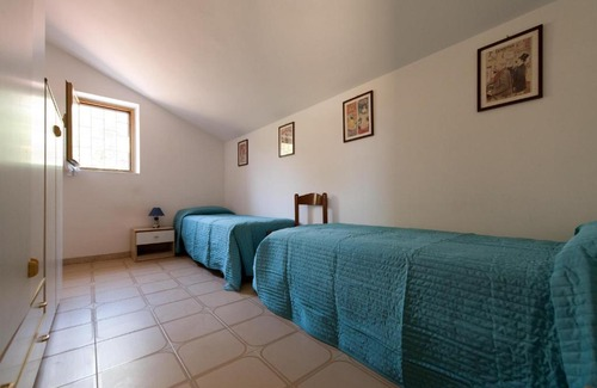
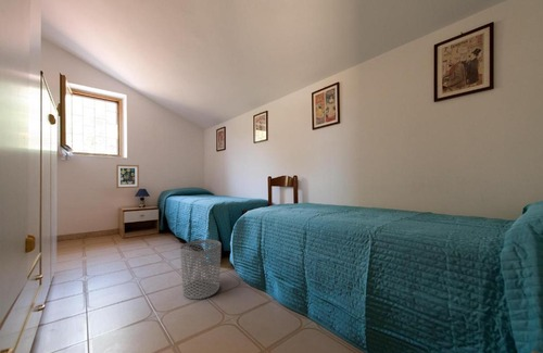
+ waste bin [179,239,223,300]
+ wall art [115,164,140,189]
